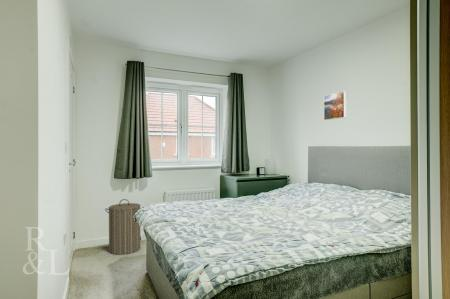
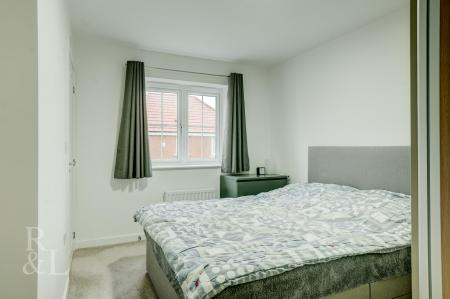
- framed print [323,90,347,121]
- laundry hamper [104,198,141,256]
